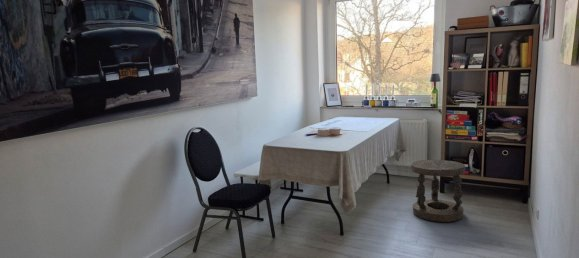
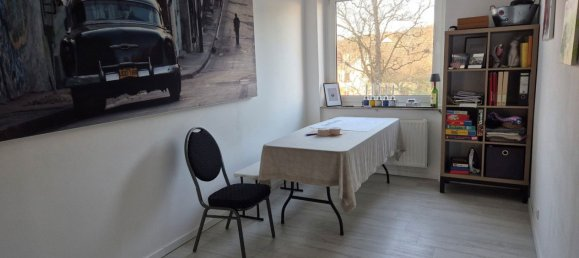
- stool [410,159,466,223]
